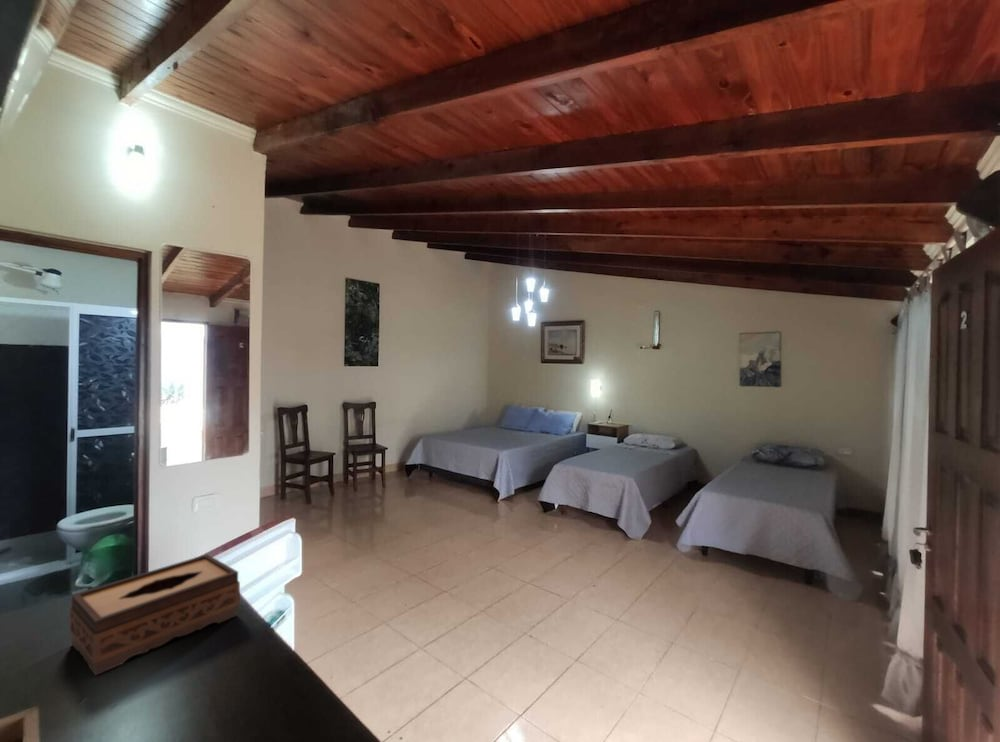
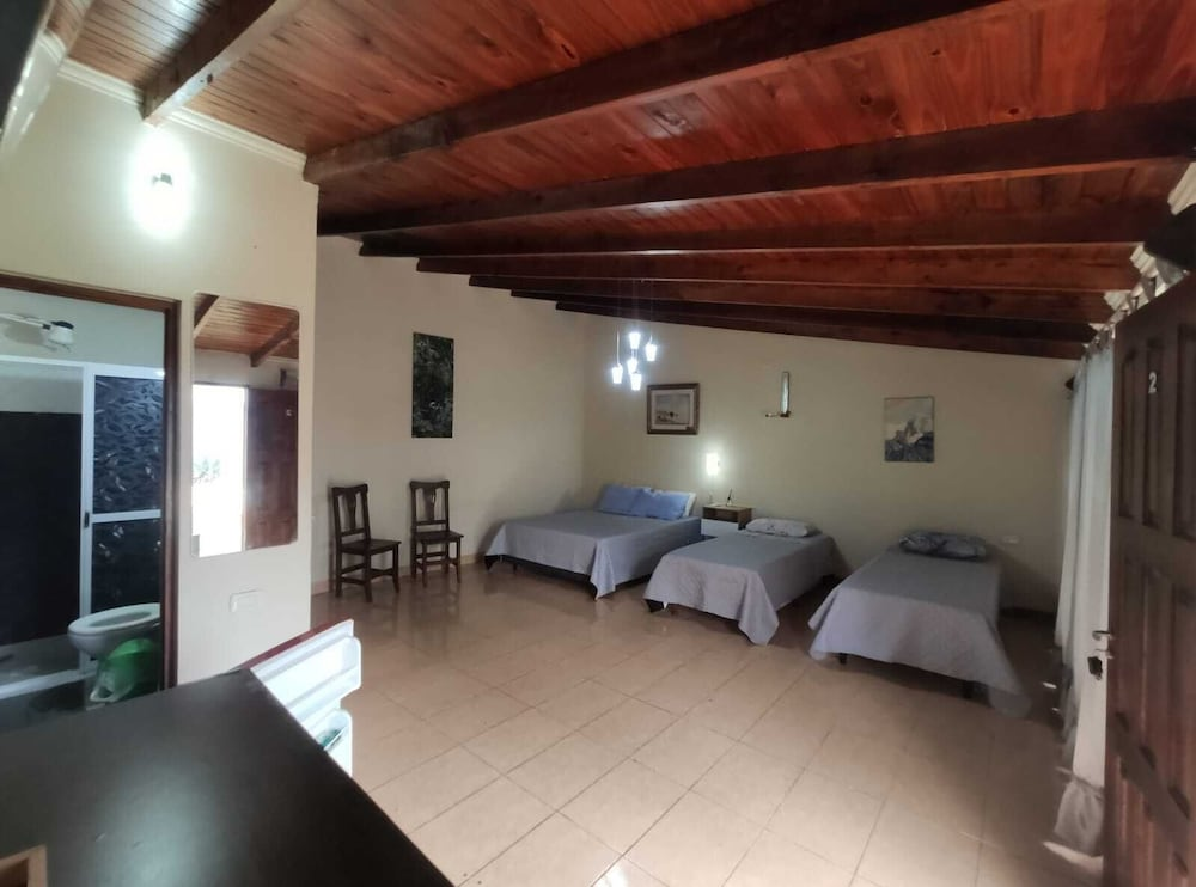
- tissue box [69,553,241,676]
